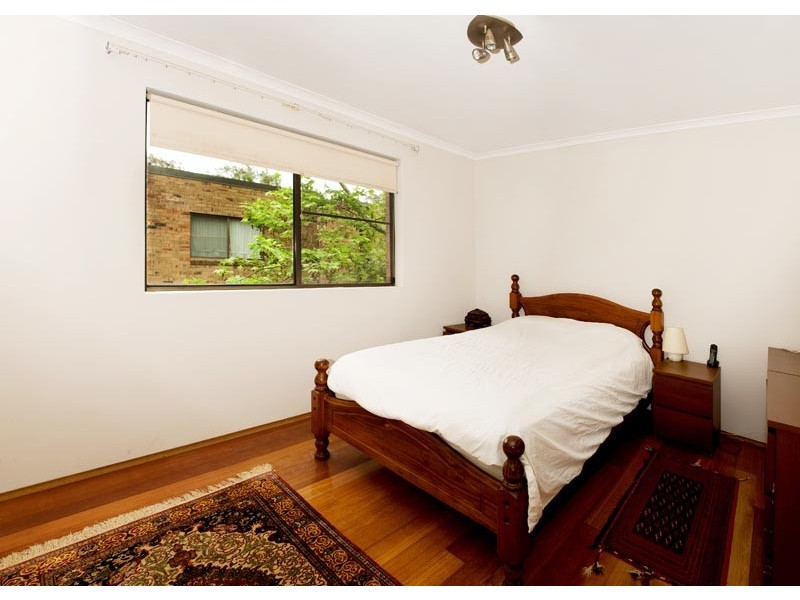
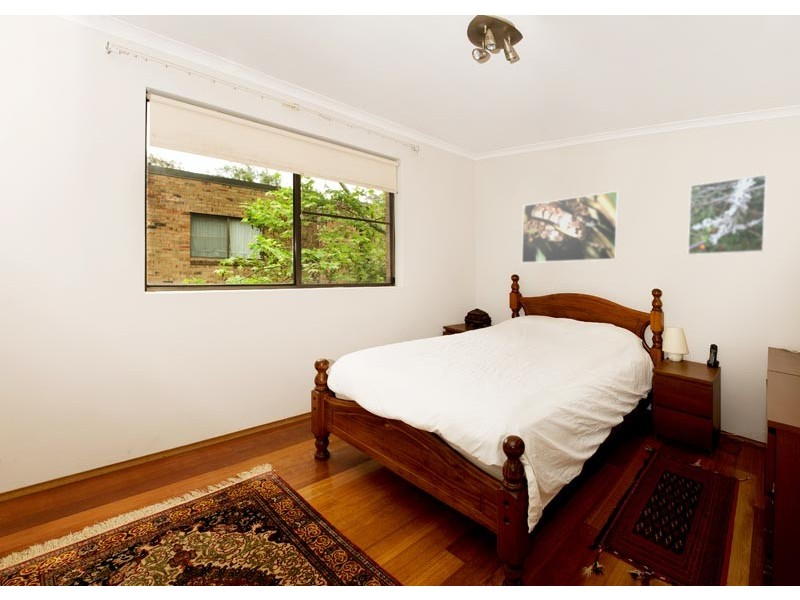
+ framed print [687,173,768,256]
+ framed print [521,190,620,264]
